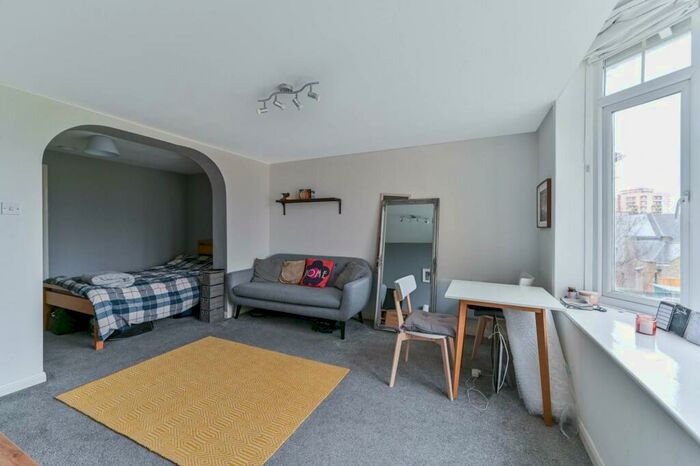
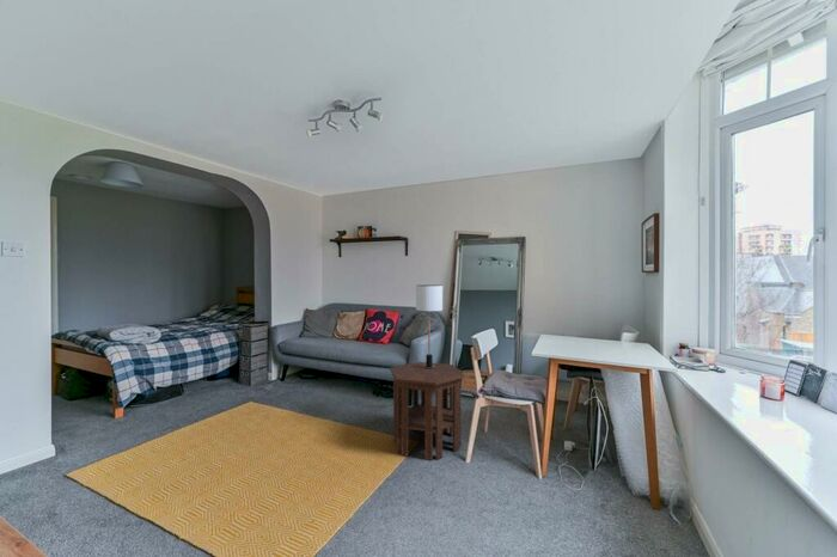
+ side table [389,361,466,461]
+ table lamp [415,284,444,369]
